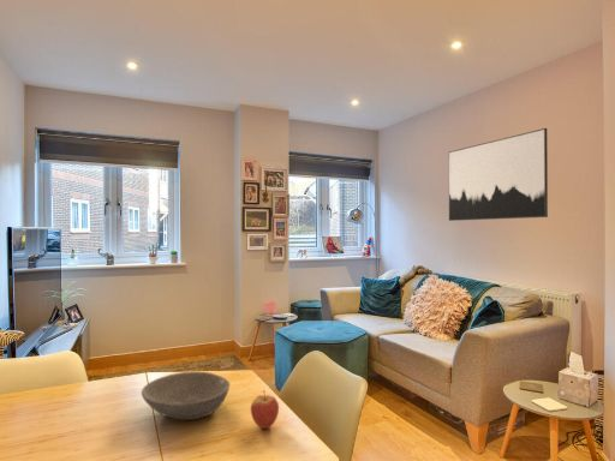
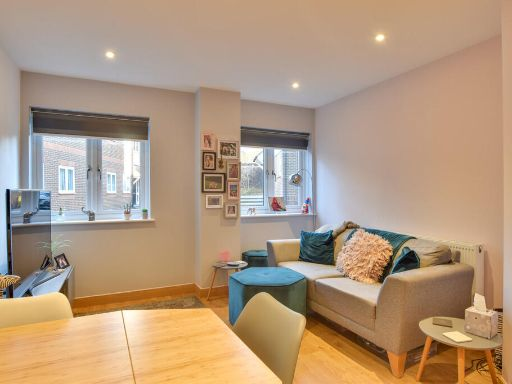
- bowl [141,371,231,420]
- fruit [250,389,280,430]
- wall art [447,127,549,222]
